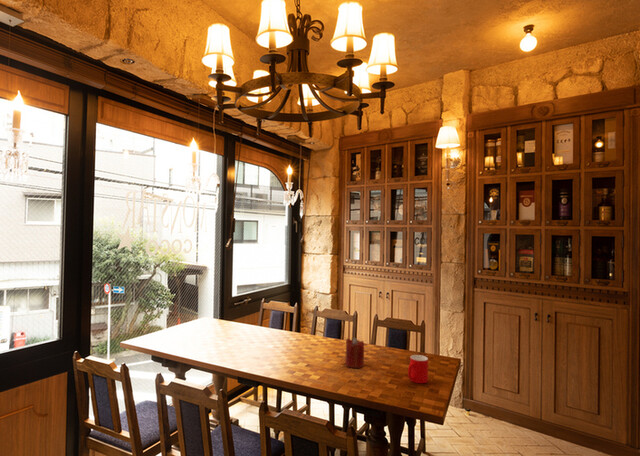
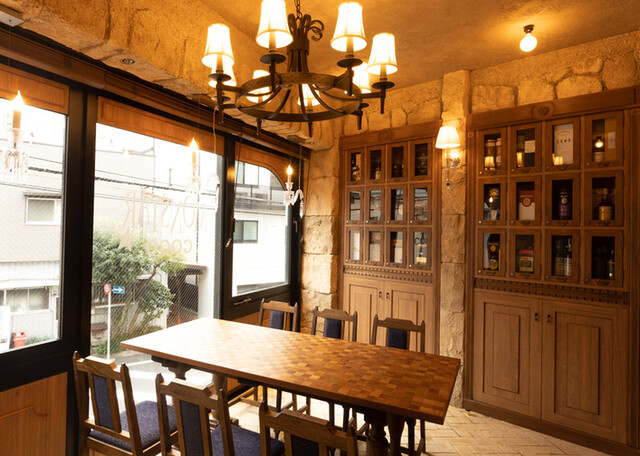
- candle [344,337,365,369]
- cup [407,354,429,384]
